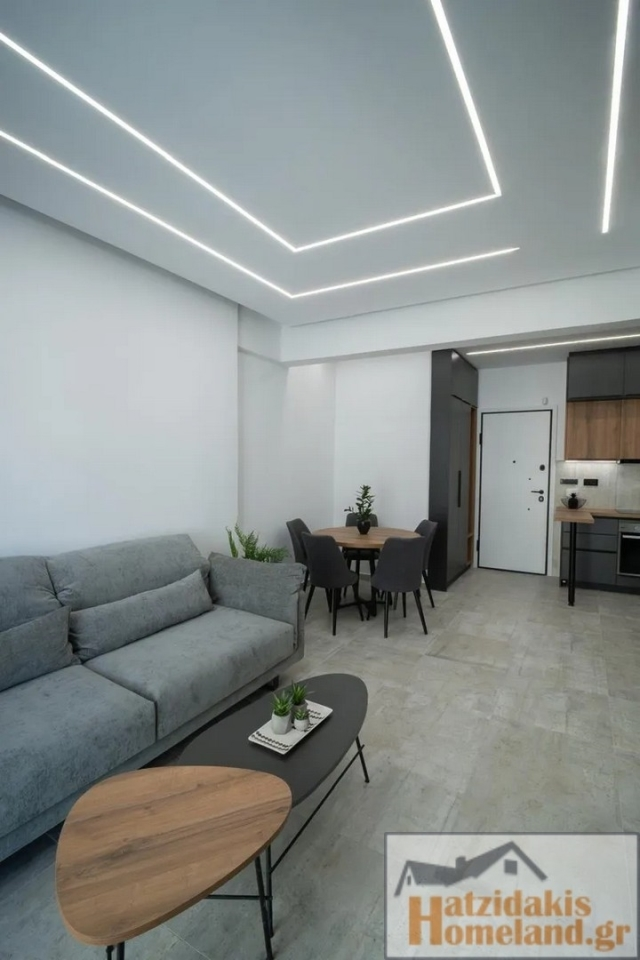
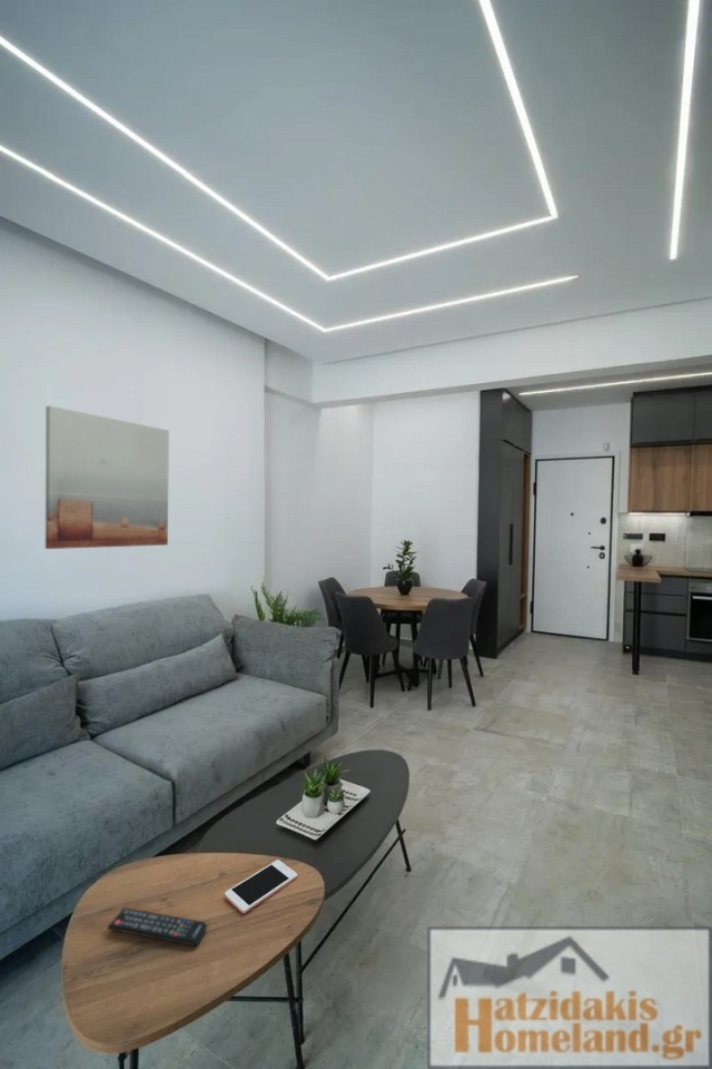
+ cell phone [224,859,298,914]
+ wall art [44,404,170,550]
+ remote control [107,906,208,948]
